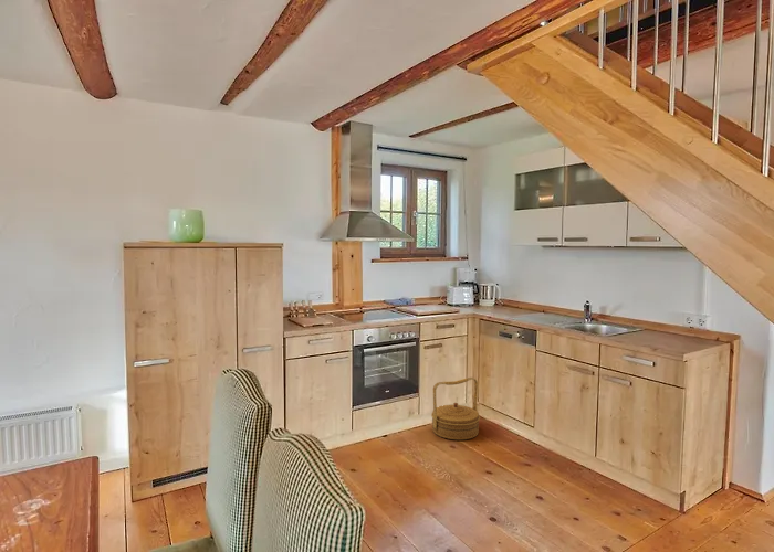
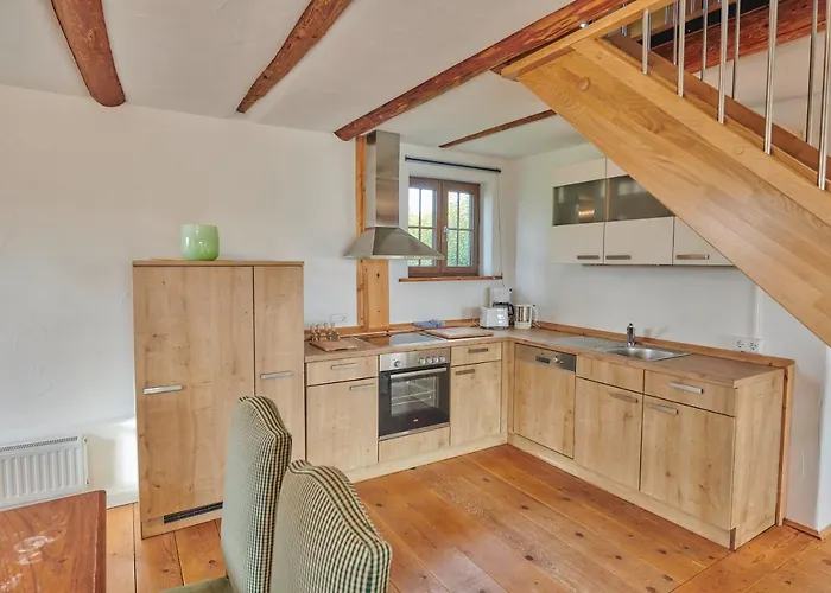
- woven basket [430,376,481,440]
